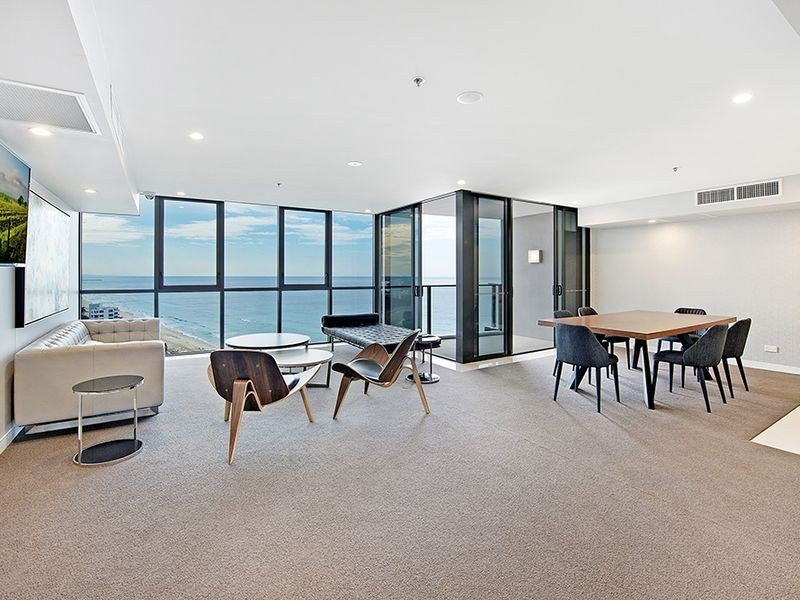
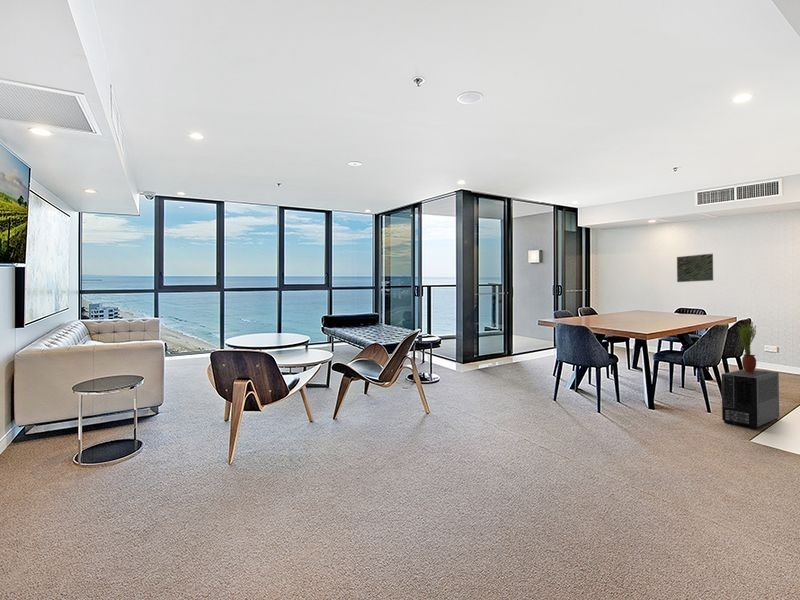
+ wall art [676,253,714,283]
+ potted plant [737,321,757,372]
+ air purifier [721,368,780,430]
